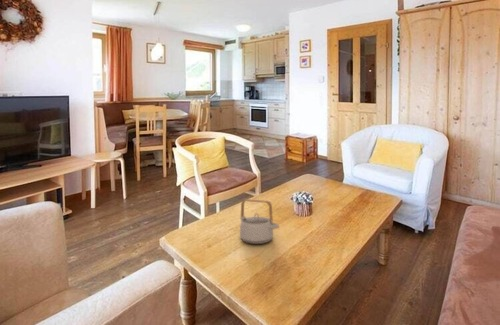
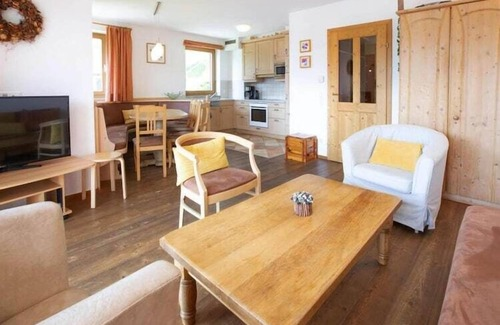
- teapot [239,198,280,245]
